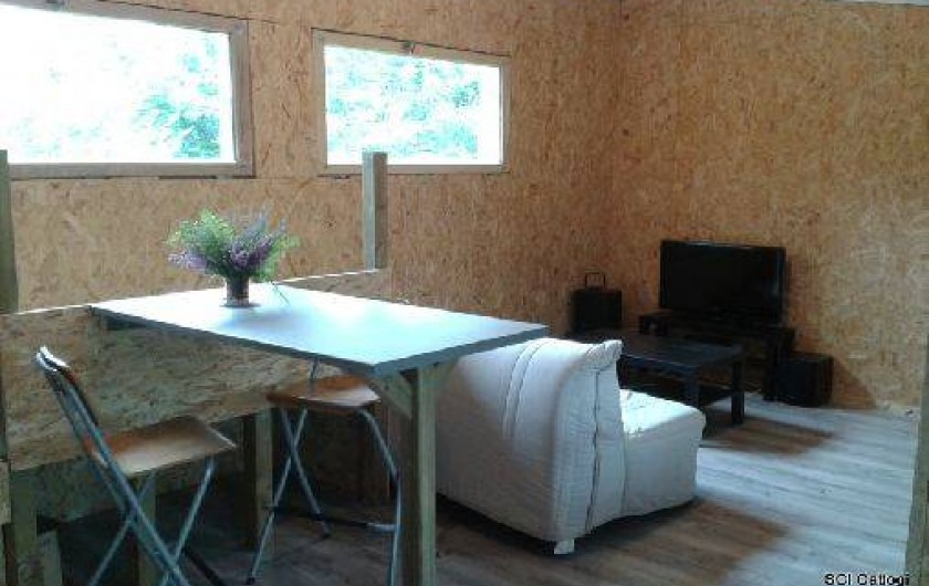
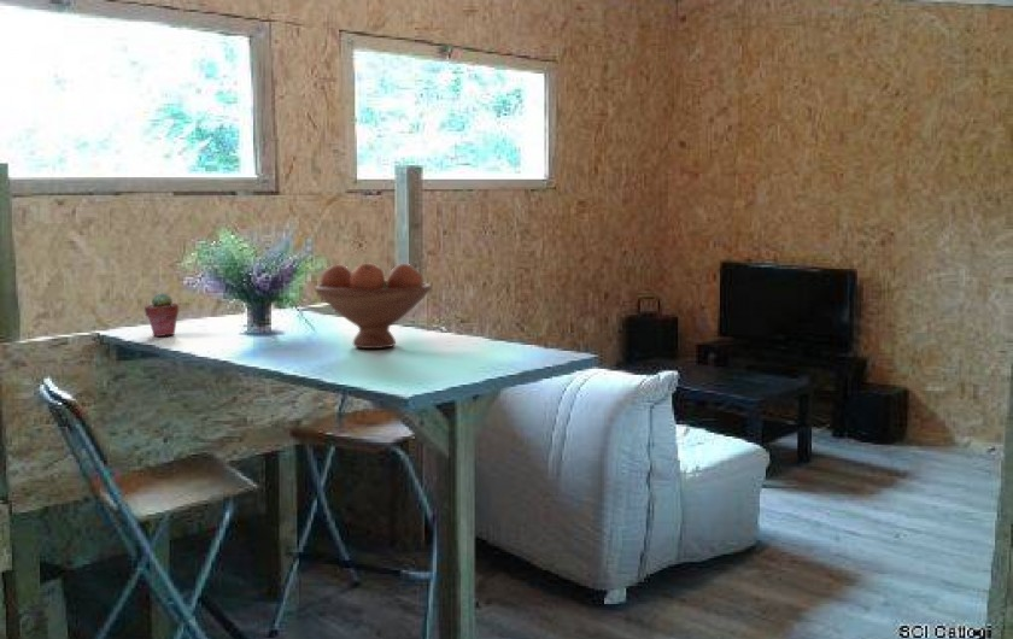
+ fruit bowl [314,263,433,350]
+ potted succulent [144,292,180,338]
